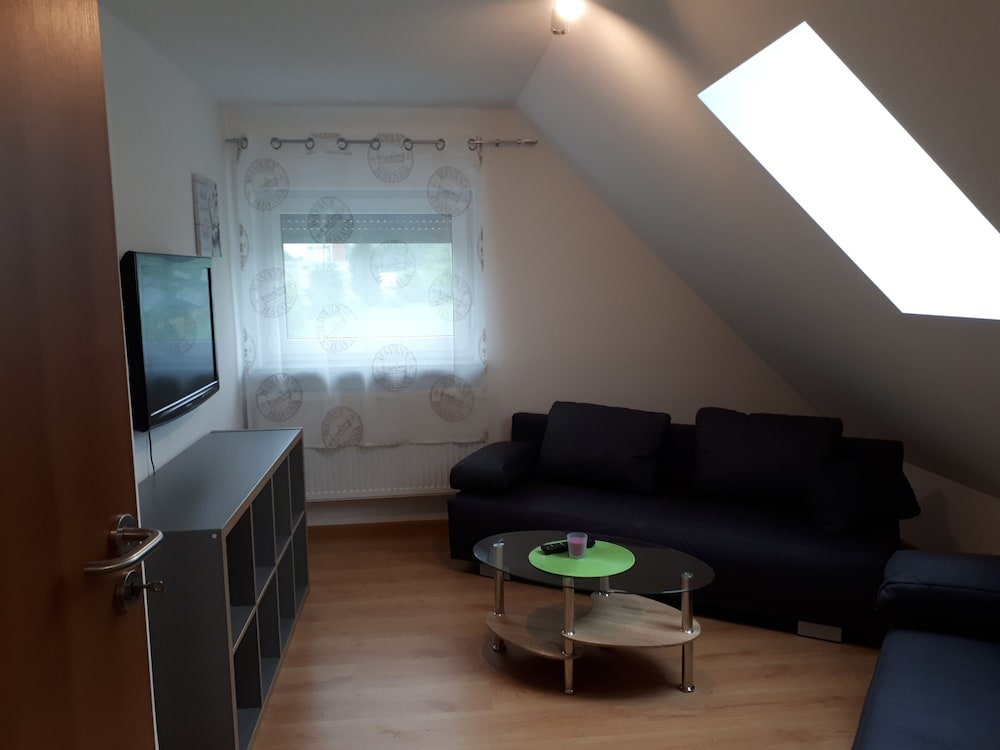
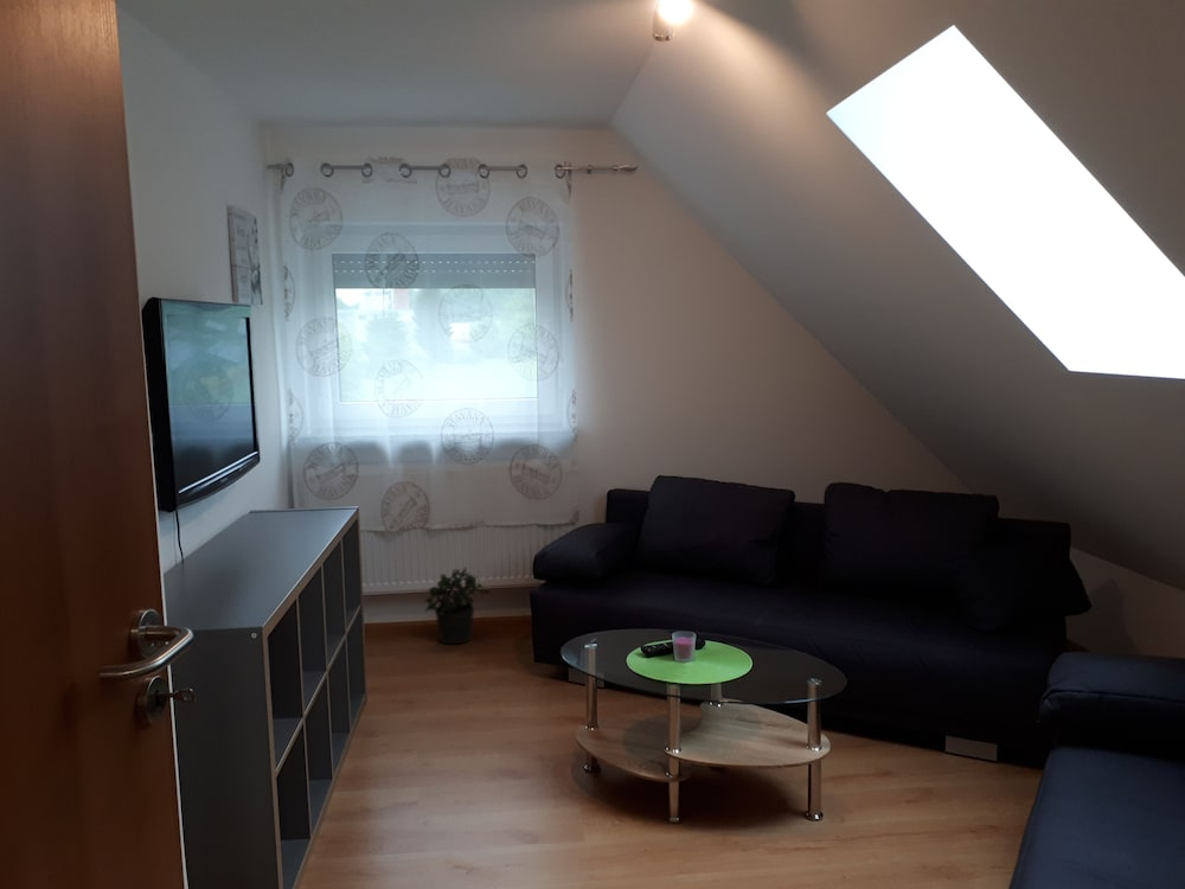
+ potted plant [423,565,491,645]
